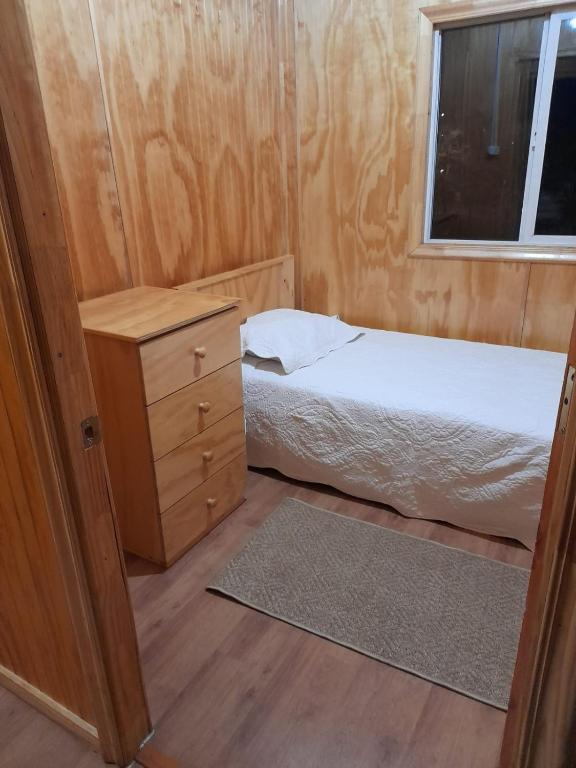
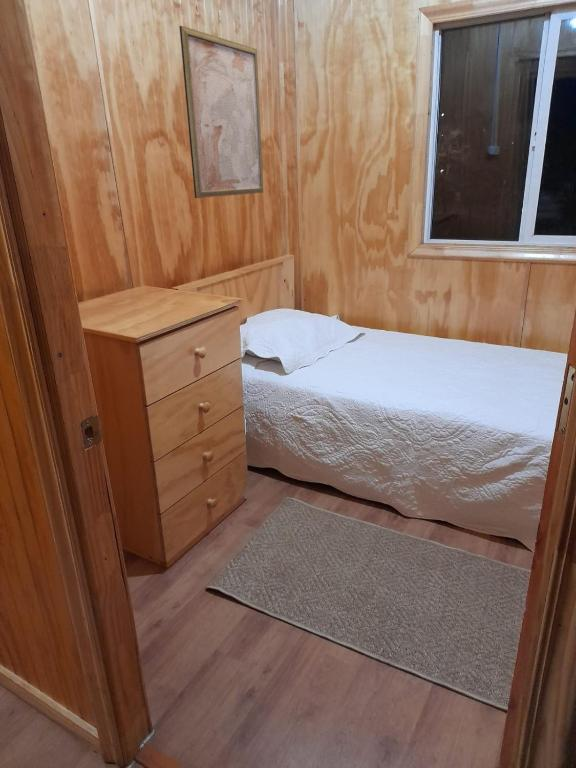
+ wall art [178,25,264,199]
